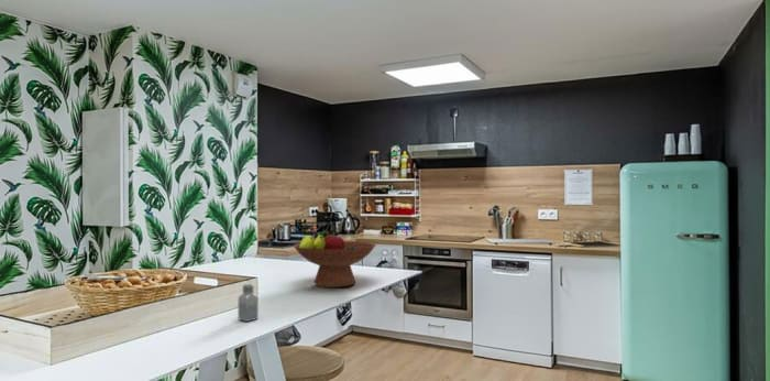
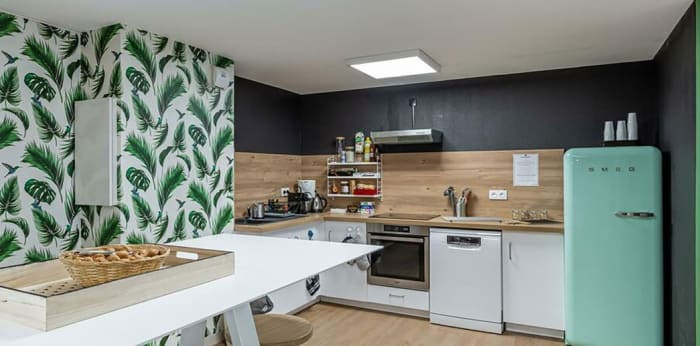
- fruit bowl [293,230,377,289]
- saltshaker [237,283,260,323]
